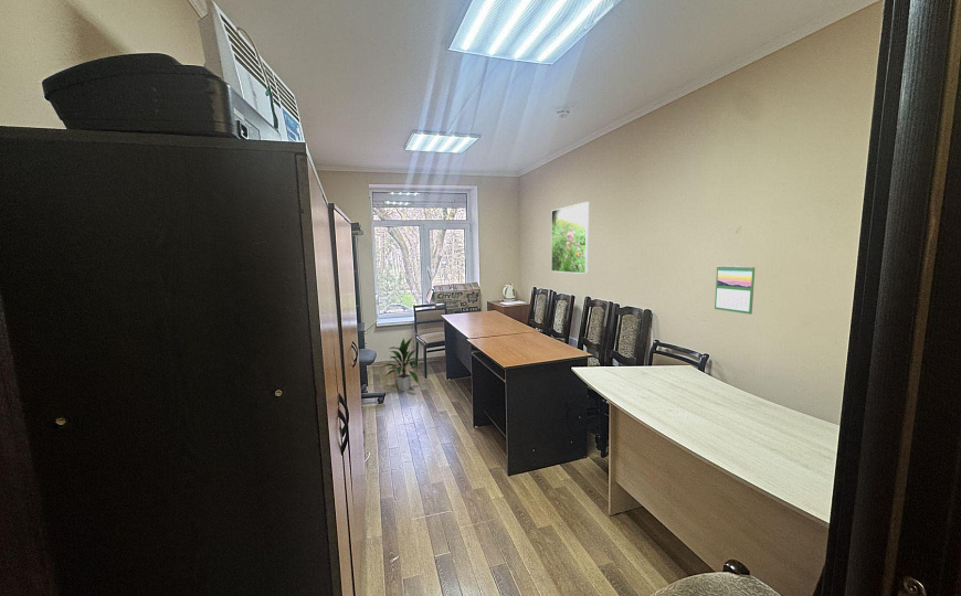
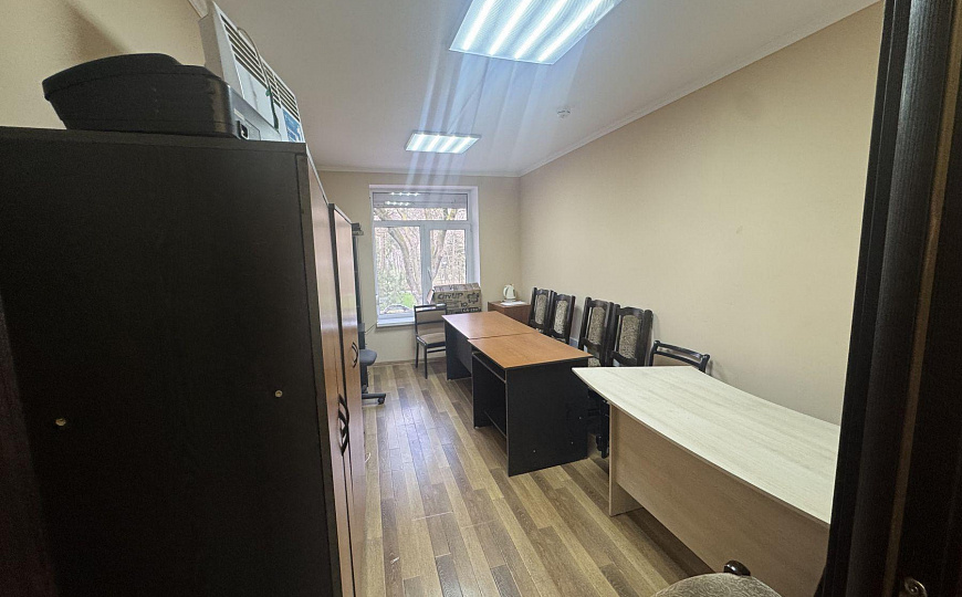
- calendar [714,264,756,316]
- indoor plant [380,337,421,392]
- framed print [550,201,590,275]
